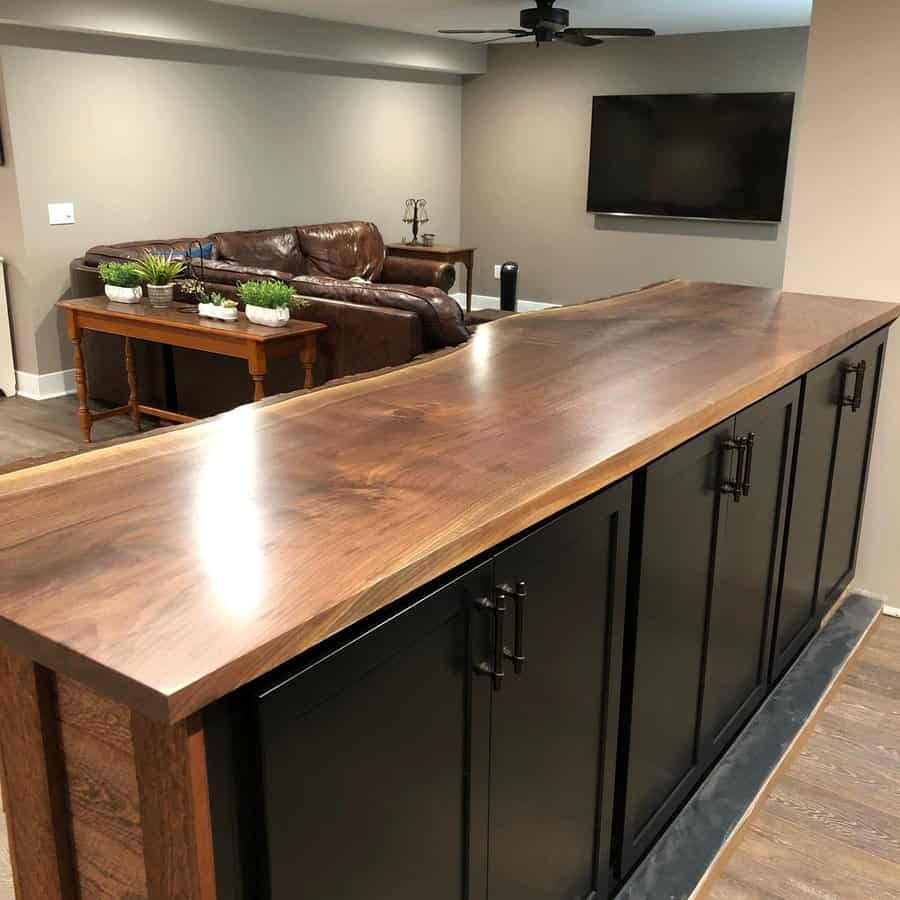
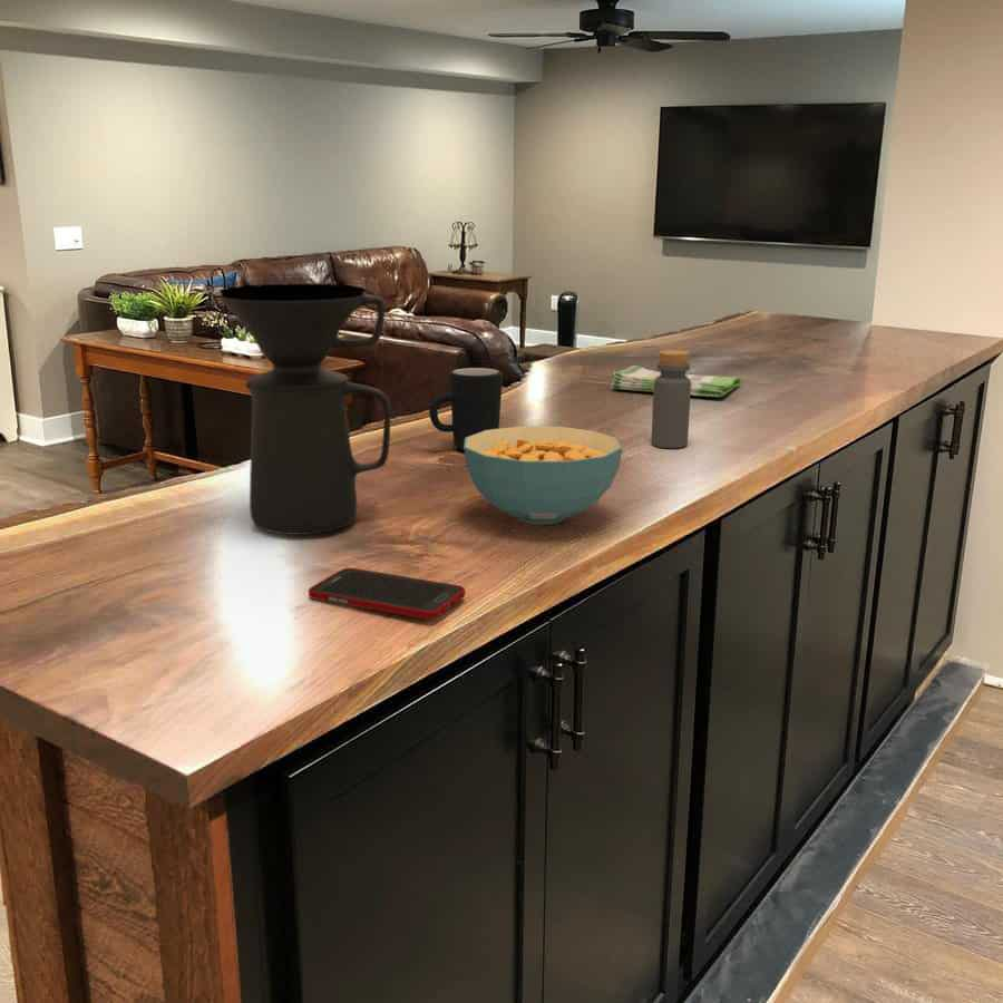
+ cell phone [308,567,466,621]
+ bottle [651,349,691,449]
+ cereal bowl [464,425,624,526]
+ mug [428,367,504,450]
+ dish towel [610,364,742,398]
+ coffee maker [218,283,391,536]
